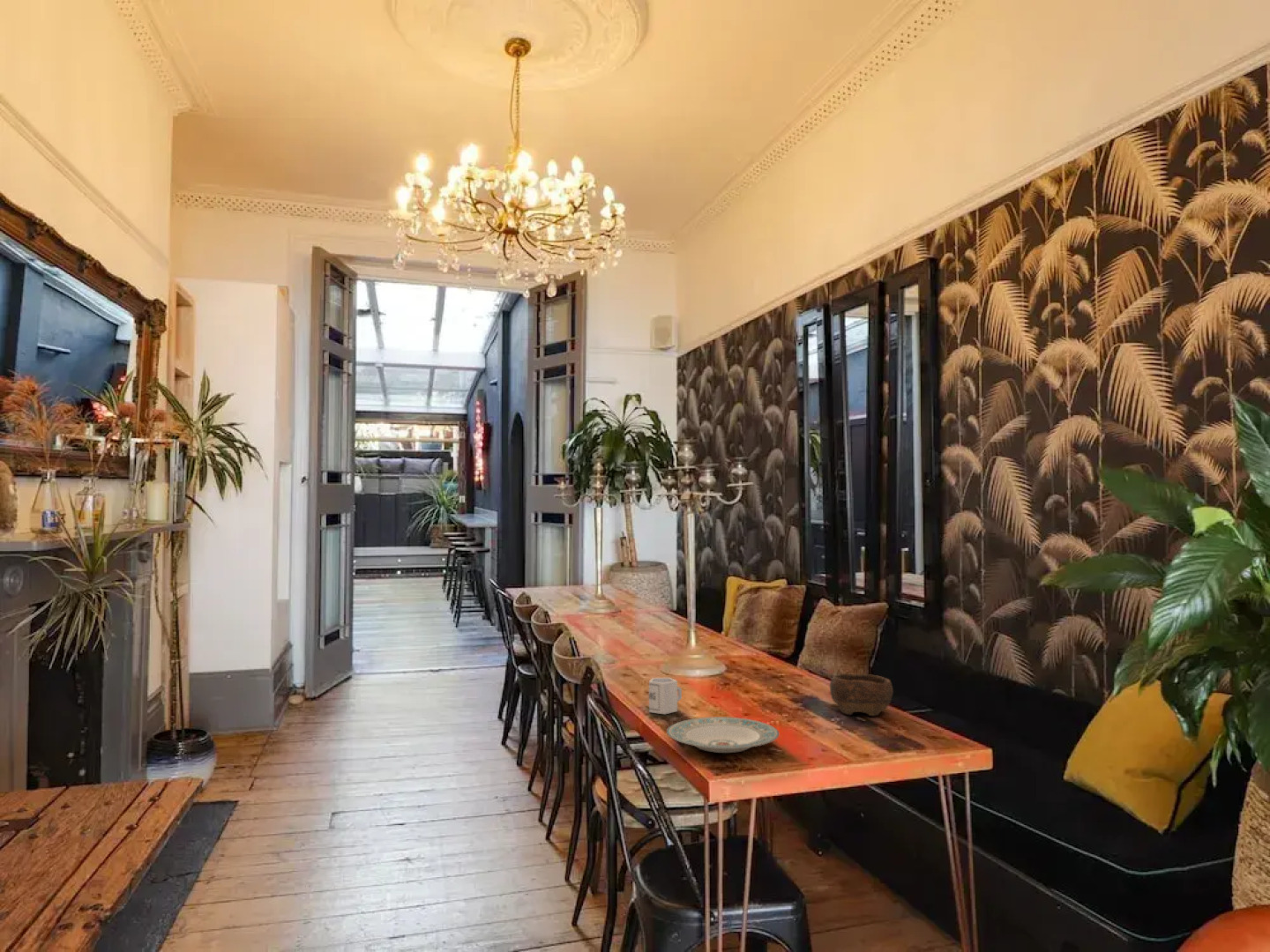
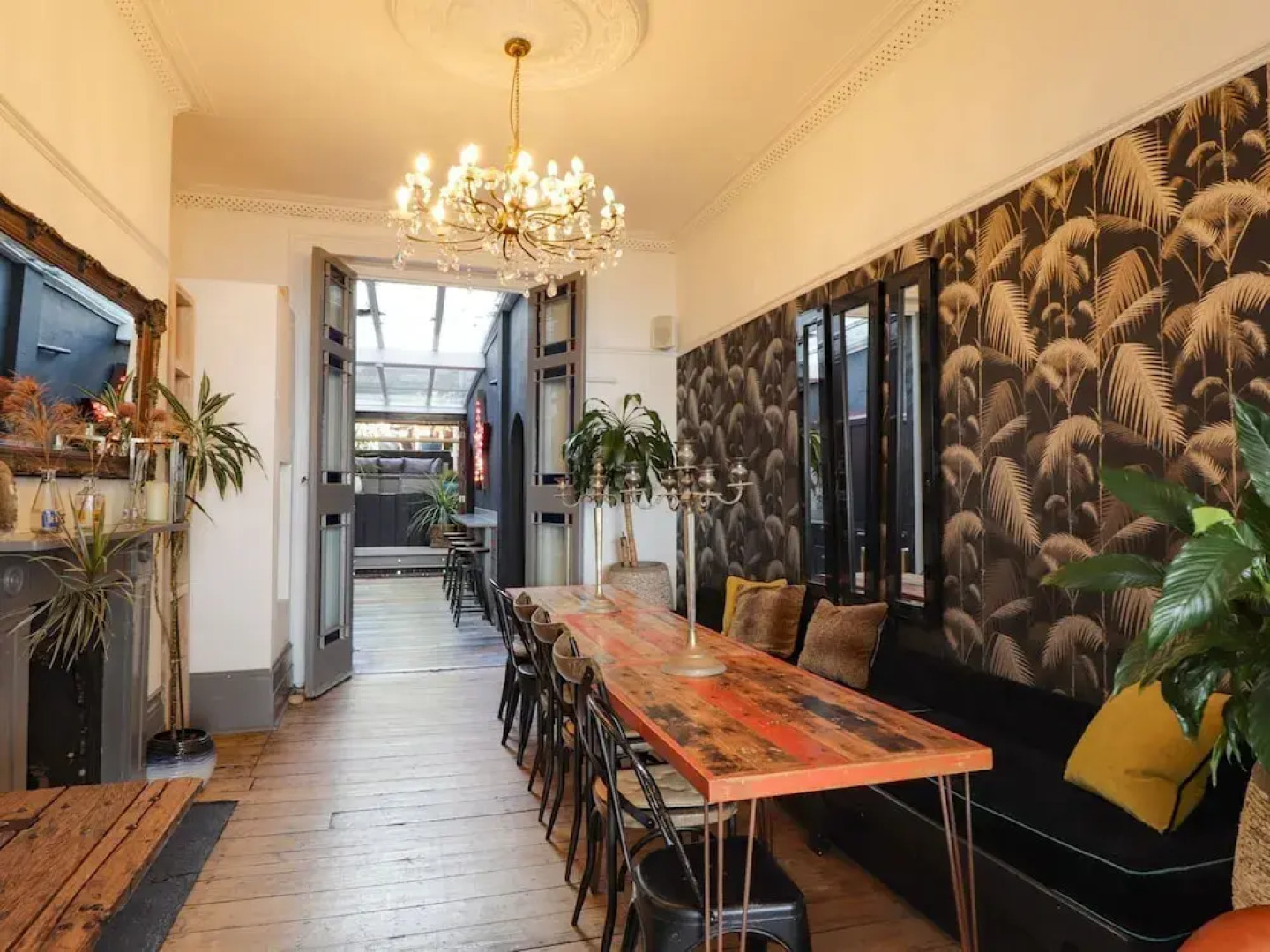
- plate [666,716,780,754]
- cup [648,677,683,715]
- bowl [829,673,894,717]
